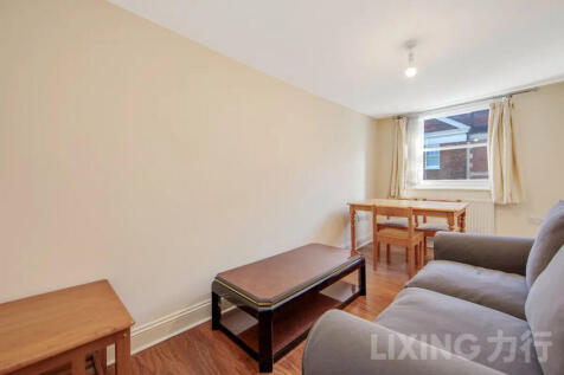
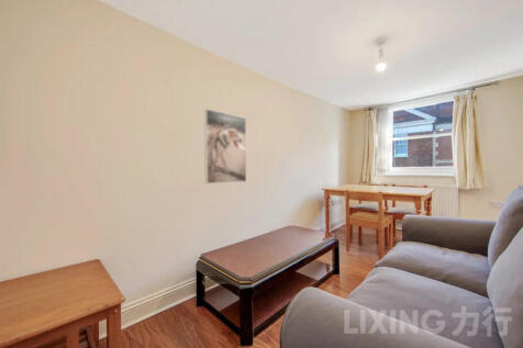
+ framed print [203,108,247,184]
